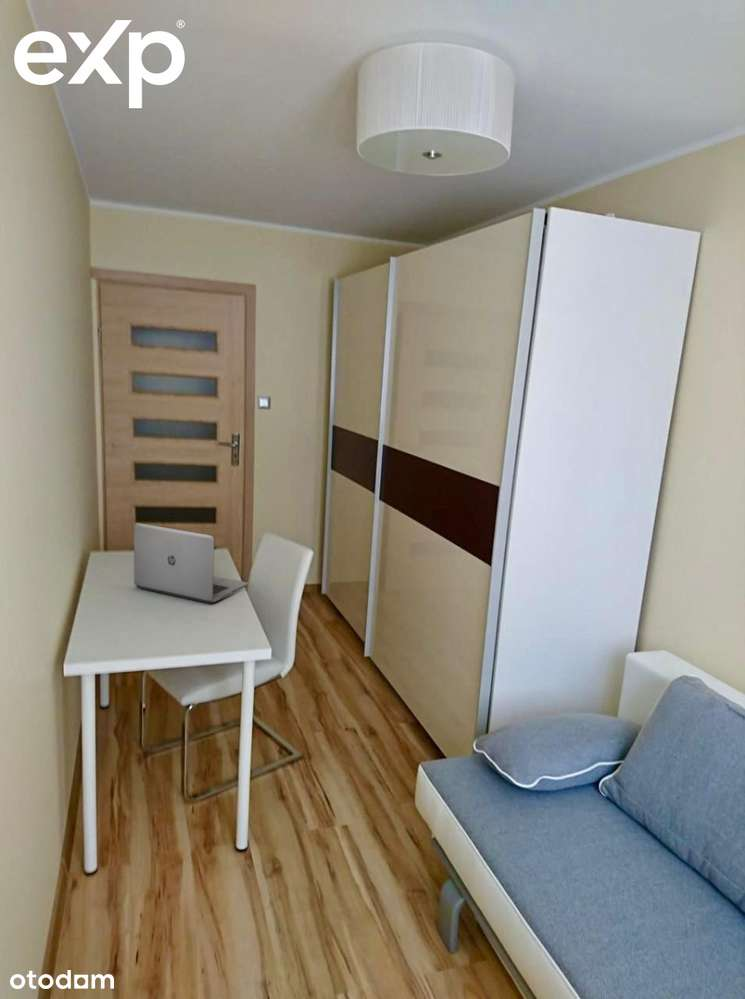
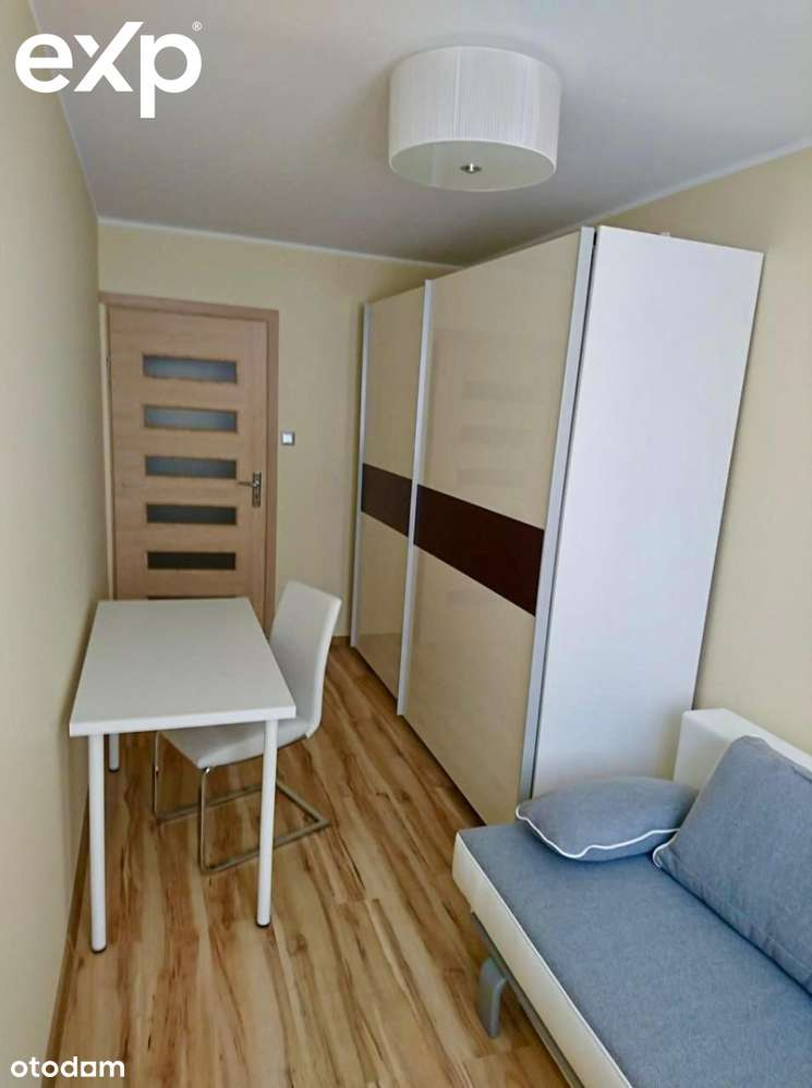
- laptop [133,522,249,604]
